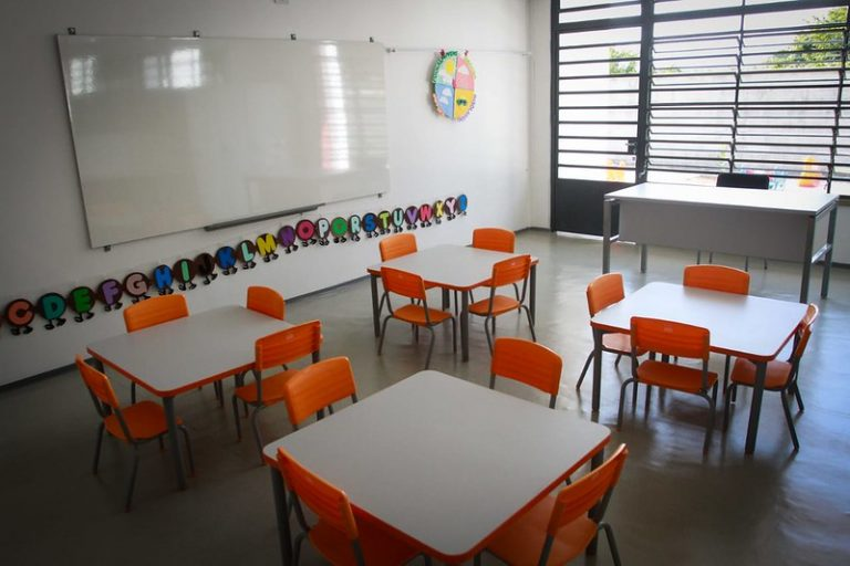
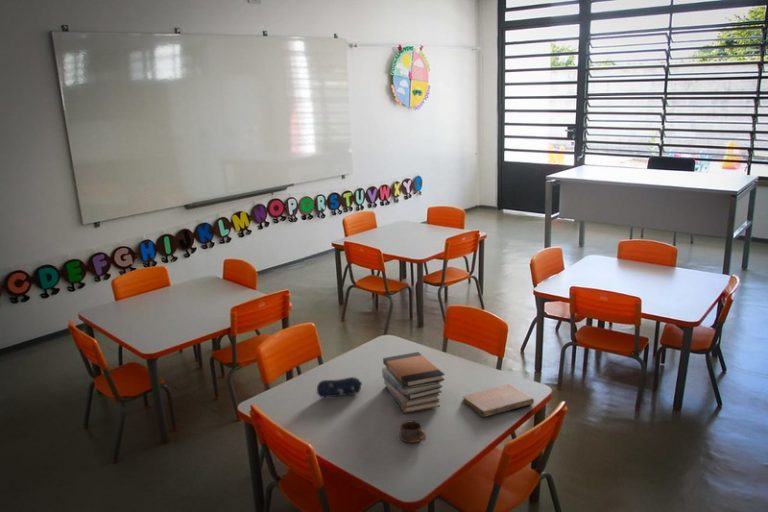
+ cup [398,420,427,444]
+ pencil case [316,376,363,399]
+ notebook [461,383,535,418]
+ book stack [381,351,446,414]
